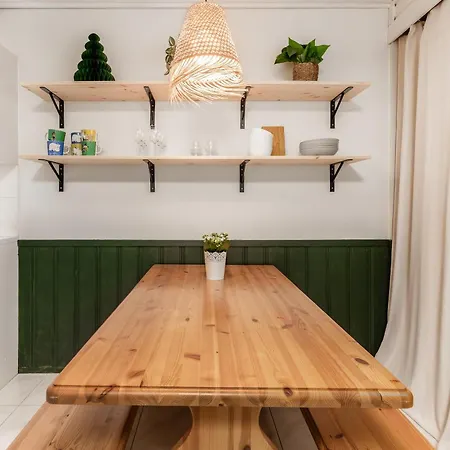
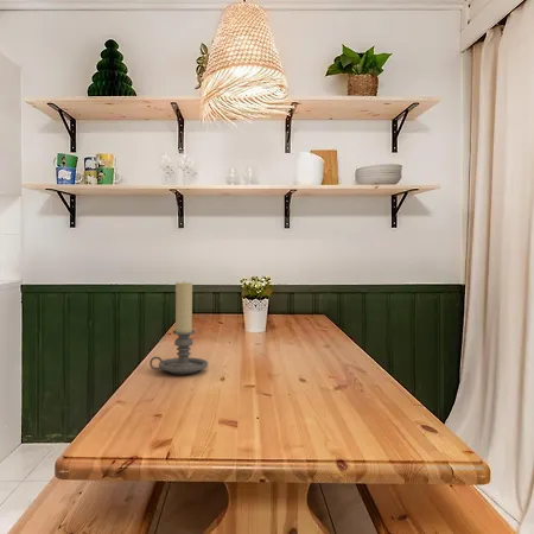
+ candle holder [148,280,209,375]
